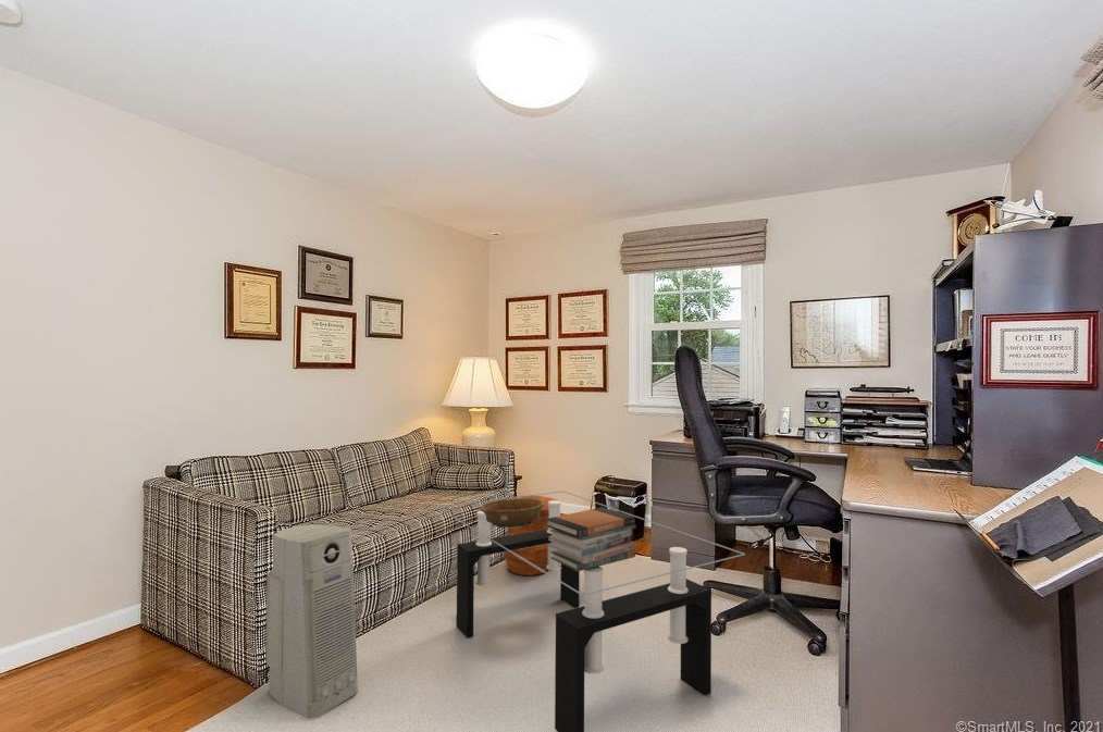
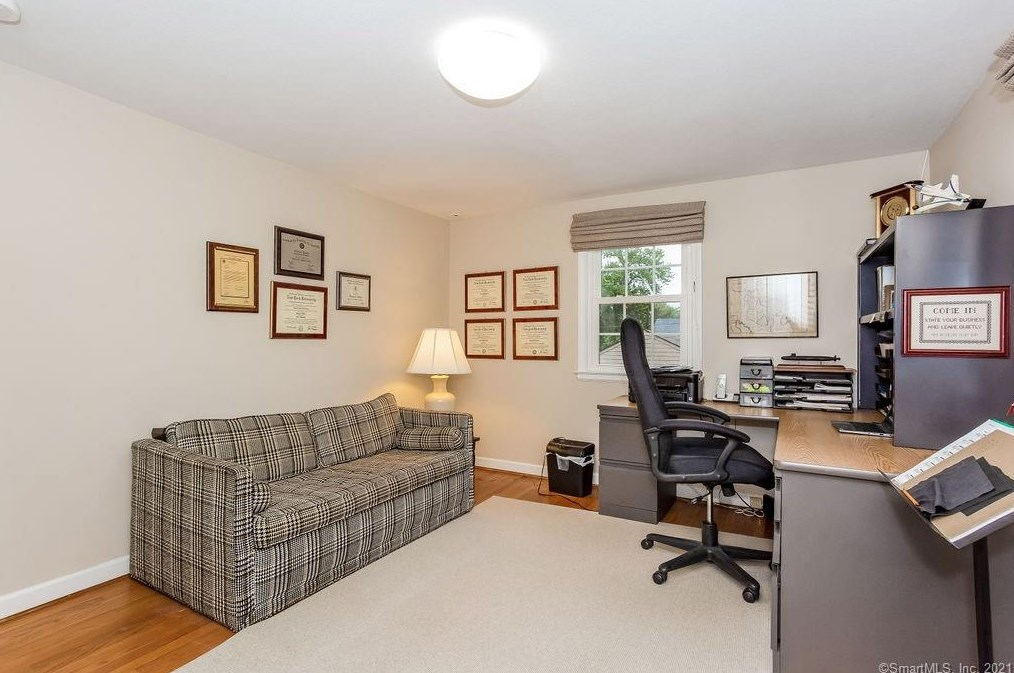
- air purifier [265,523,359,719]
- decorative bowl [479,498,545,529]
- side table [503,495,560,576]
- book stack [546,506,637,572]
- coffee table [437,491,746,732]
